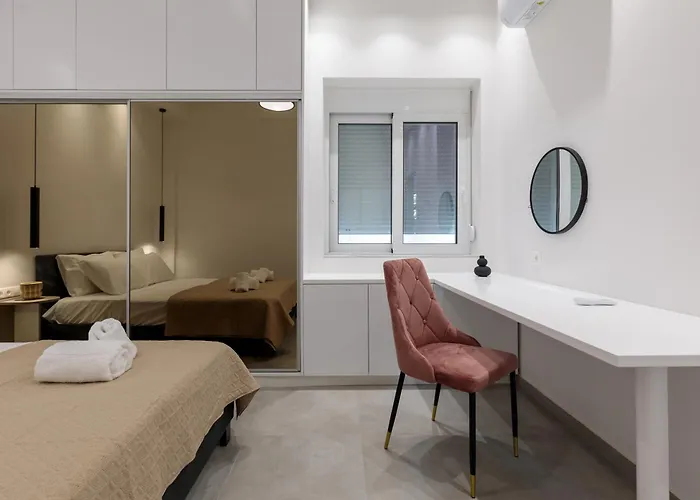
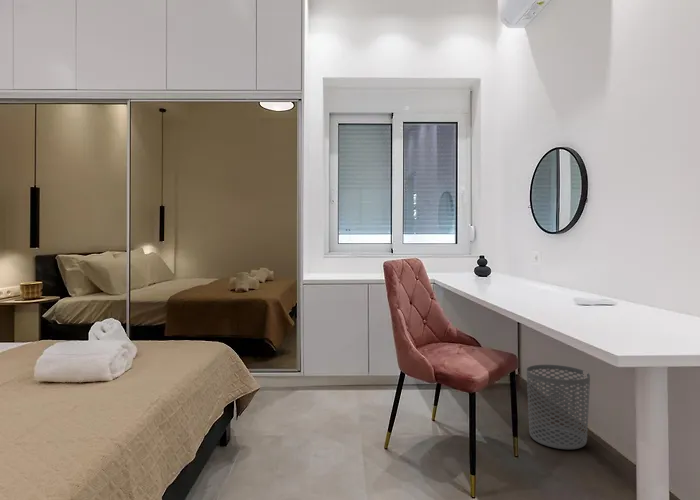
+ waste bin [526,364,591,450]
